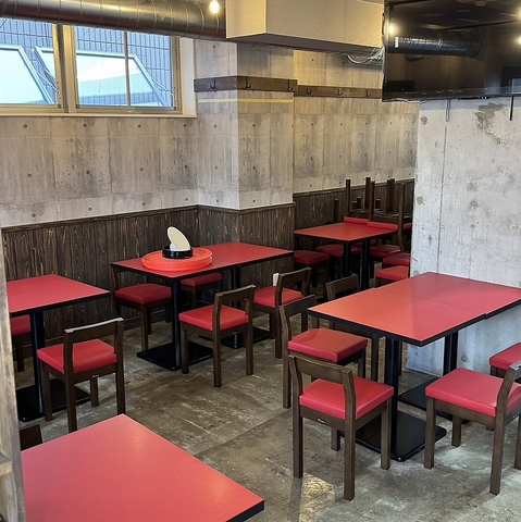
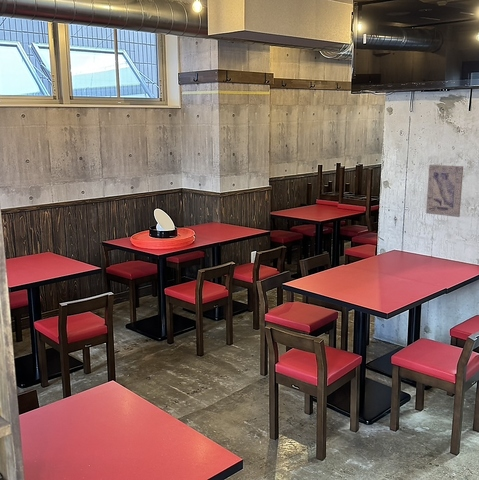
+ wall art [425,164,464,218]
